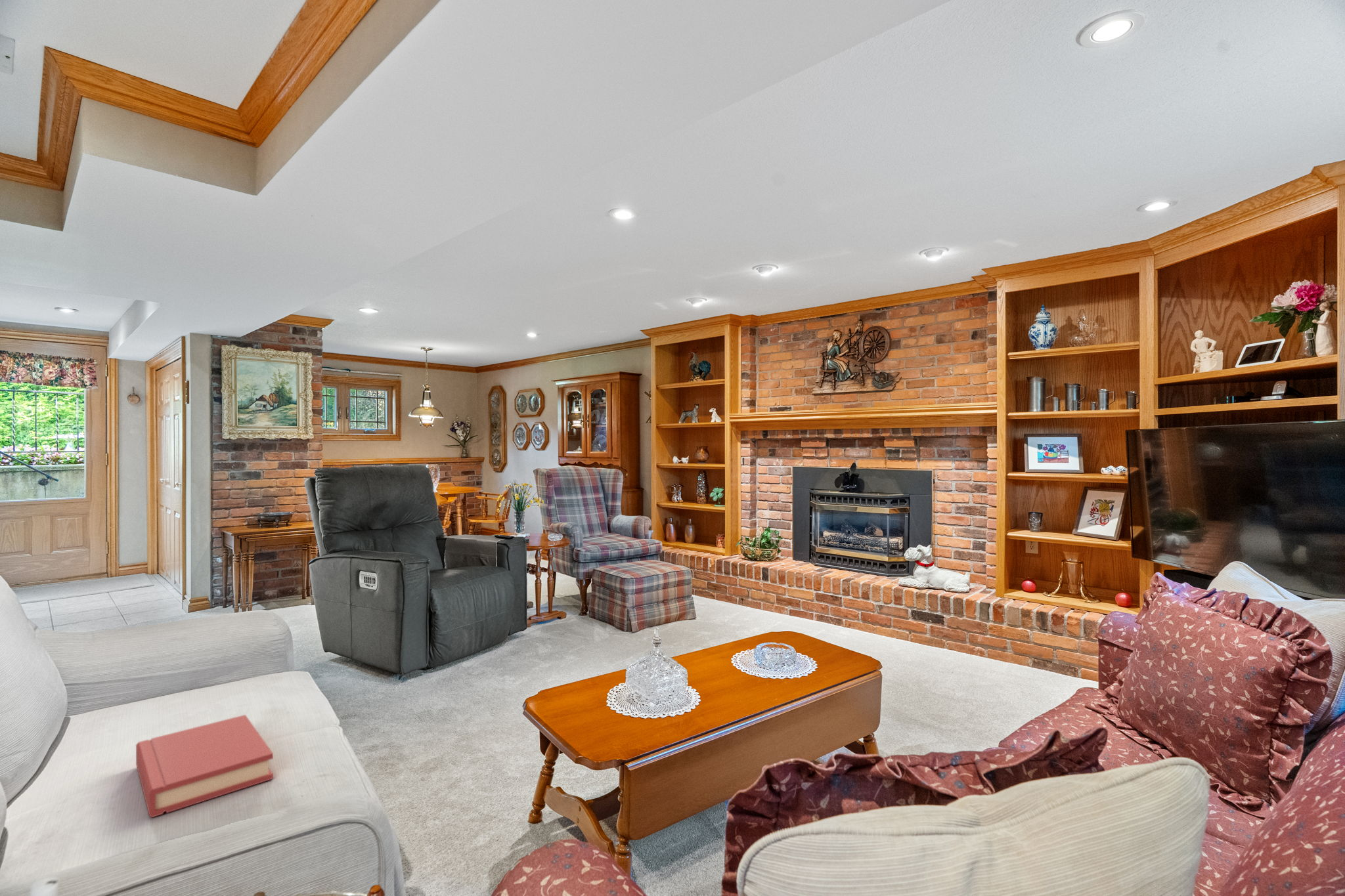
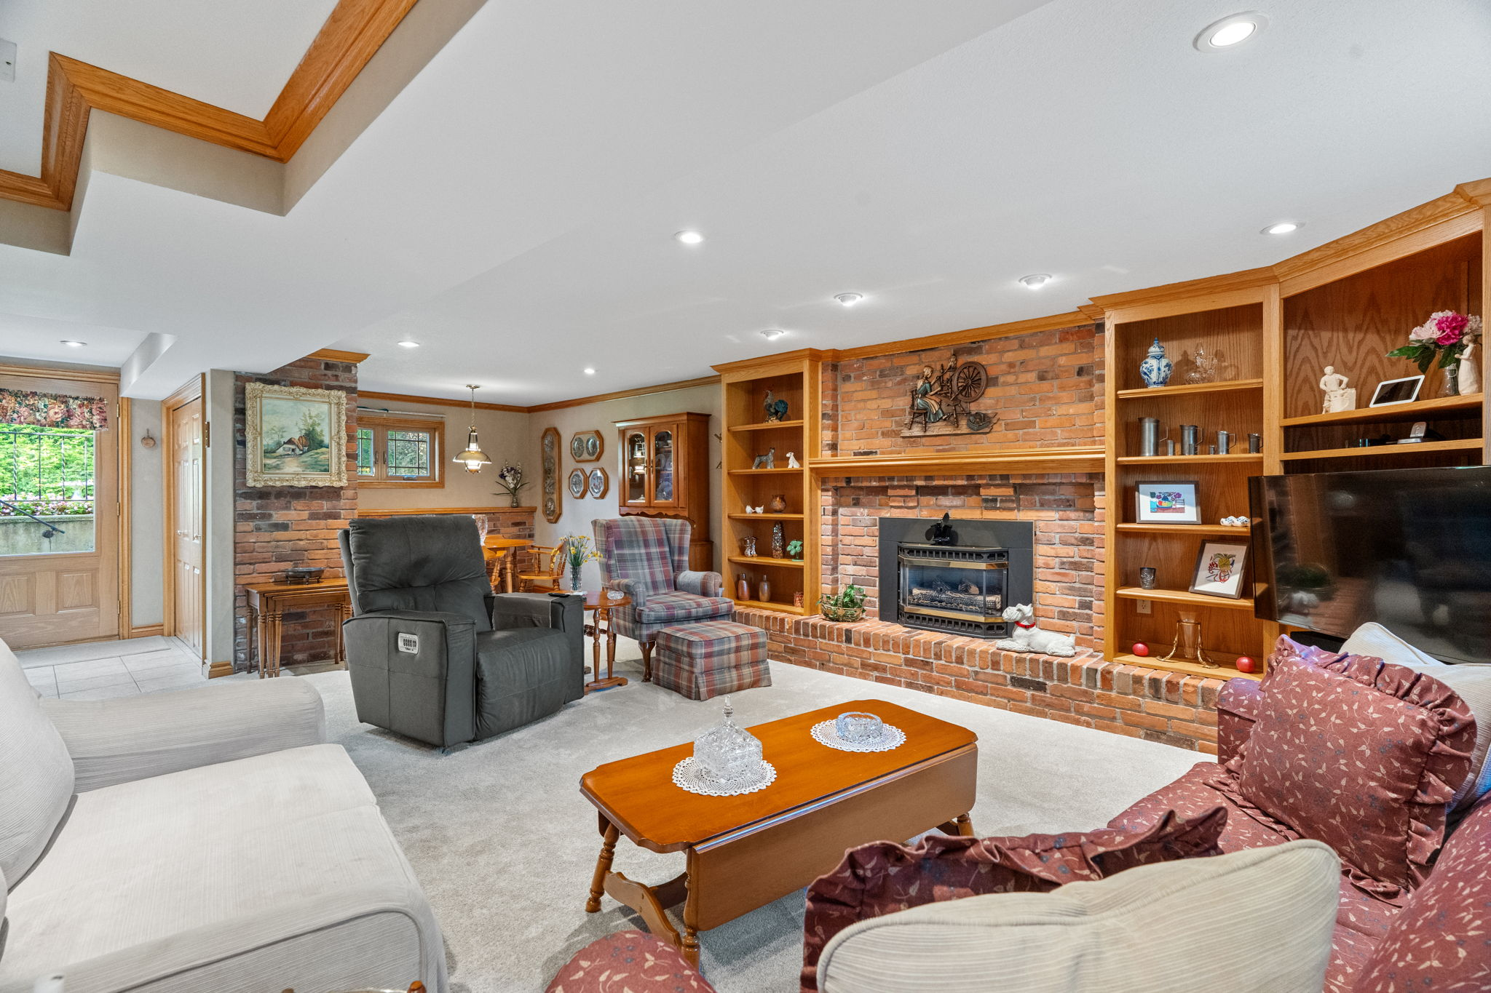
- hardback book [135,714,274,818]
